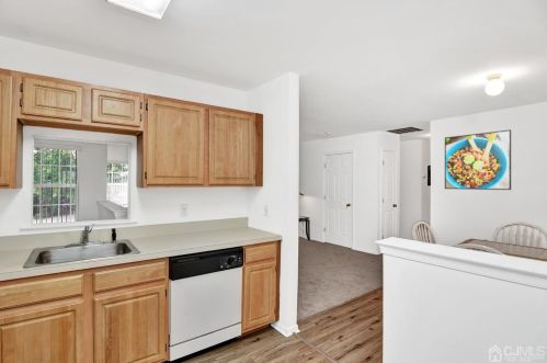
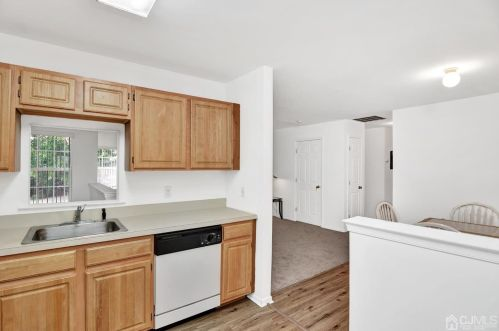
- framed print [444,128,512,191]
